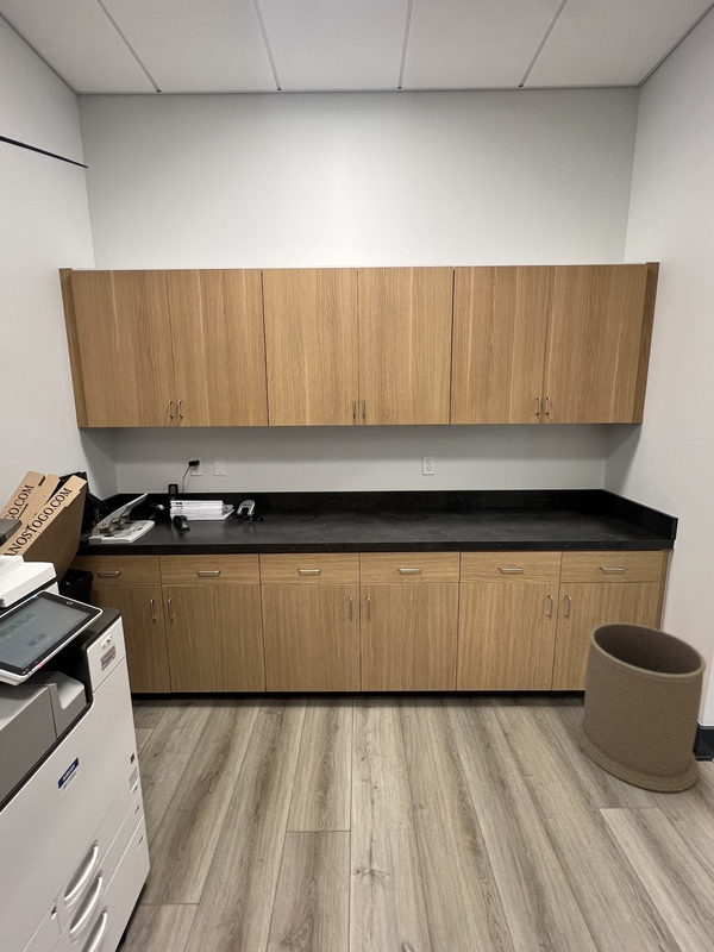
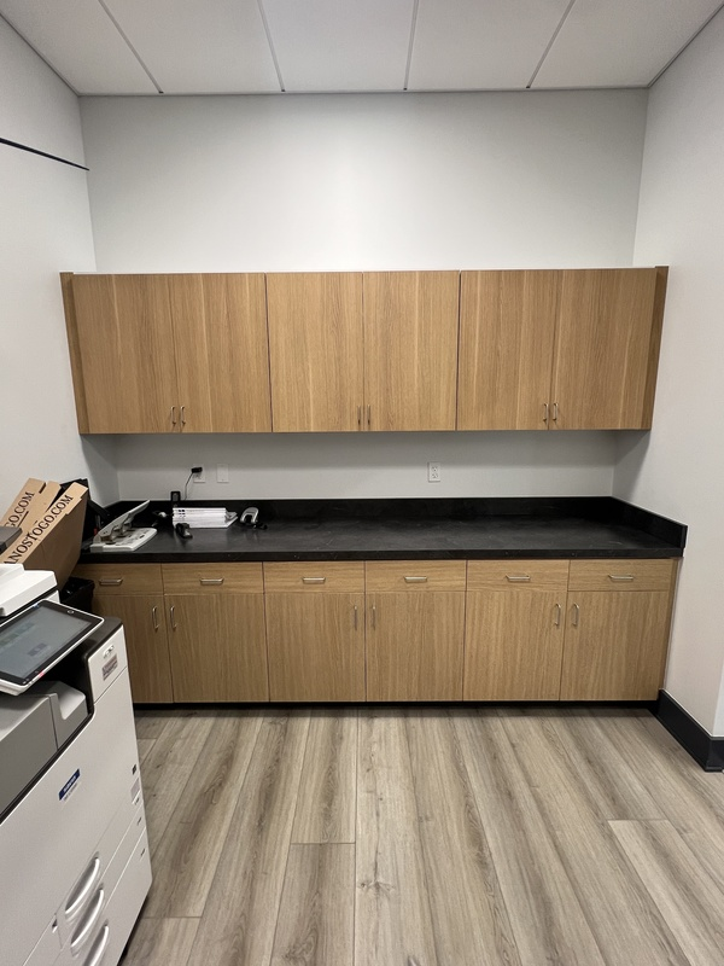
- trash can [574,621,707,793]
